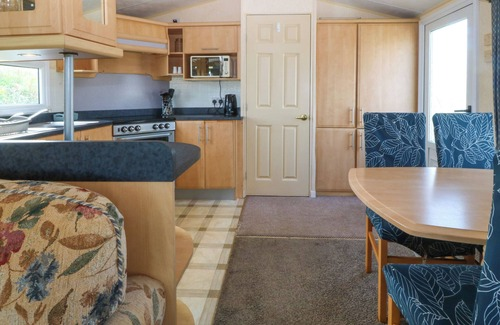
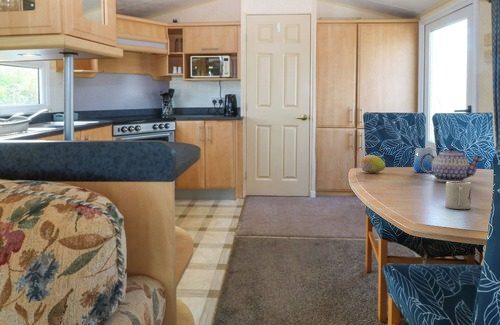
+ fruit [359,154,386,174]
+ cup [413,147,434,174]
+ cup [444,181,472,210]
+ teapot [420,146,485,183]
